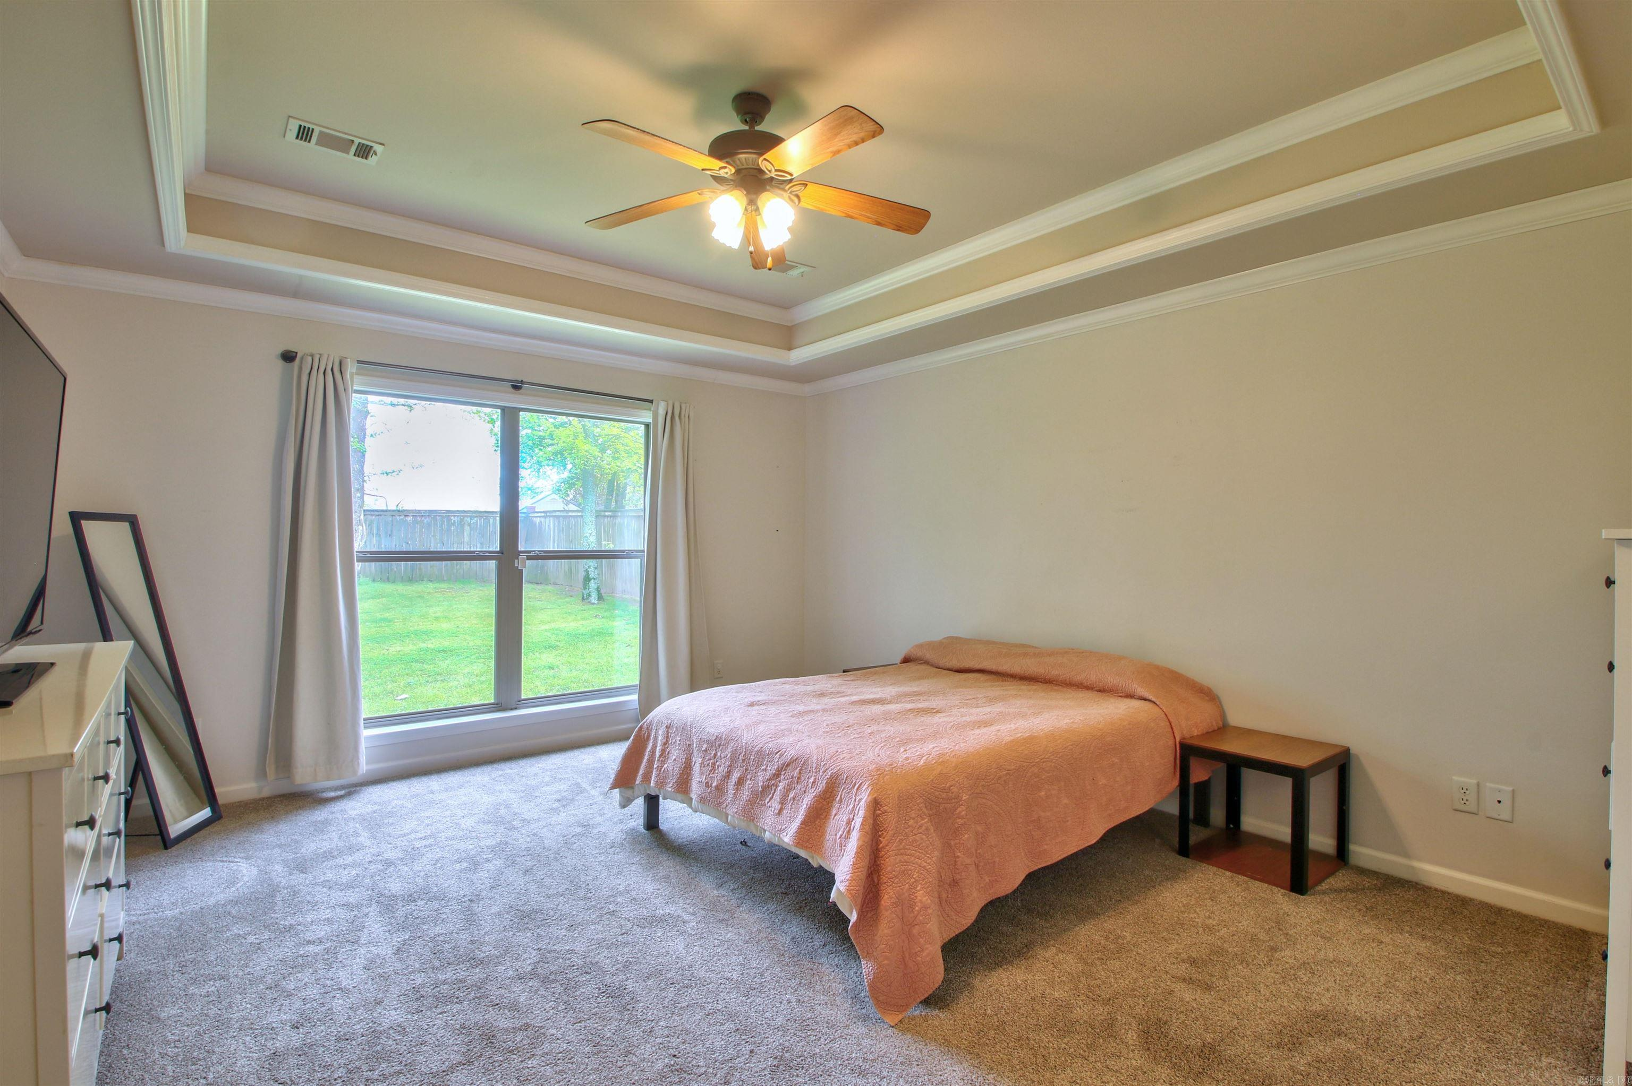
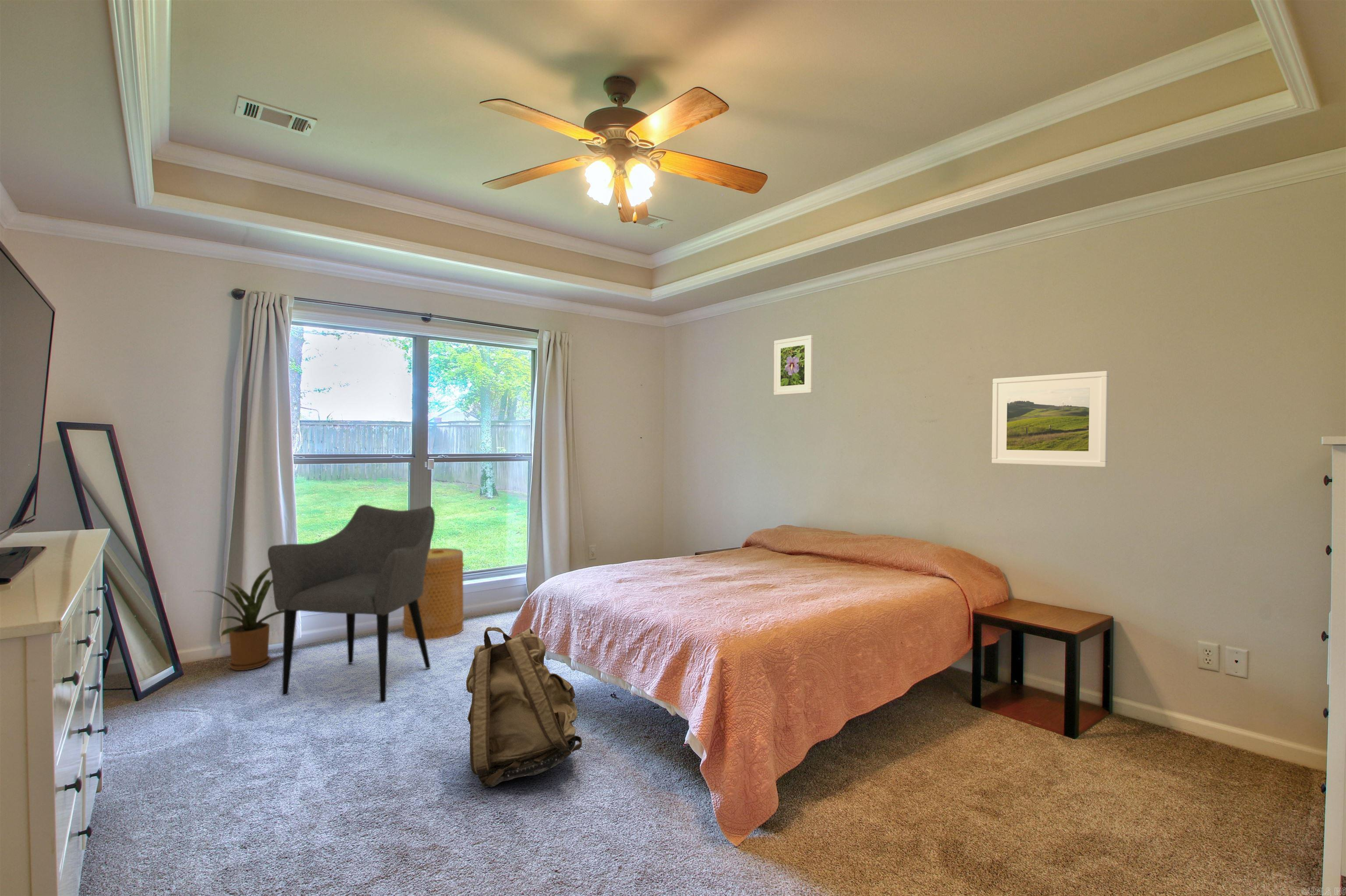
+ basket [402,548,465,640]
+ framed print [773,335,814,395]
+ backpack [466,626,582,788]
+ armchair [267,504,436,703]
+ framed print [992,370,1109,468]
+ house plant [194,567,284,671]
